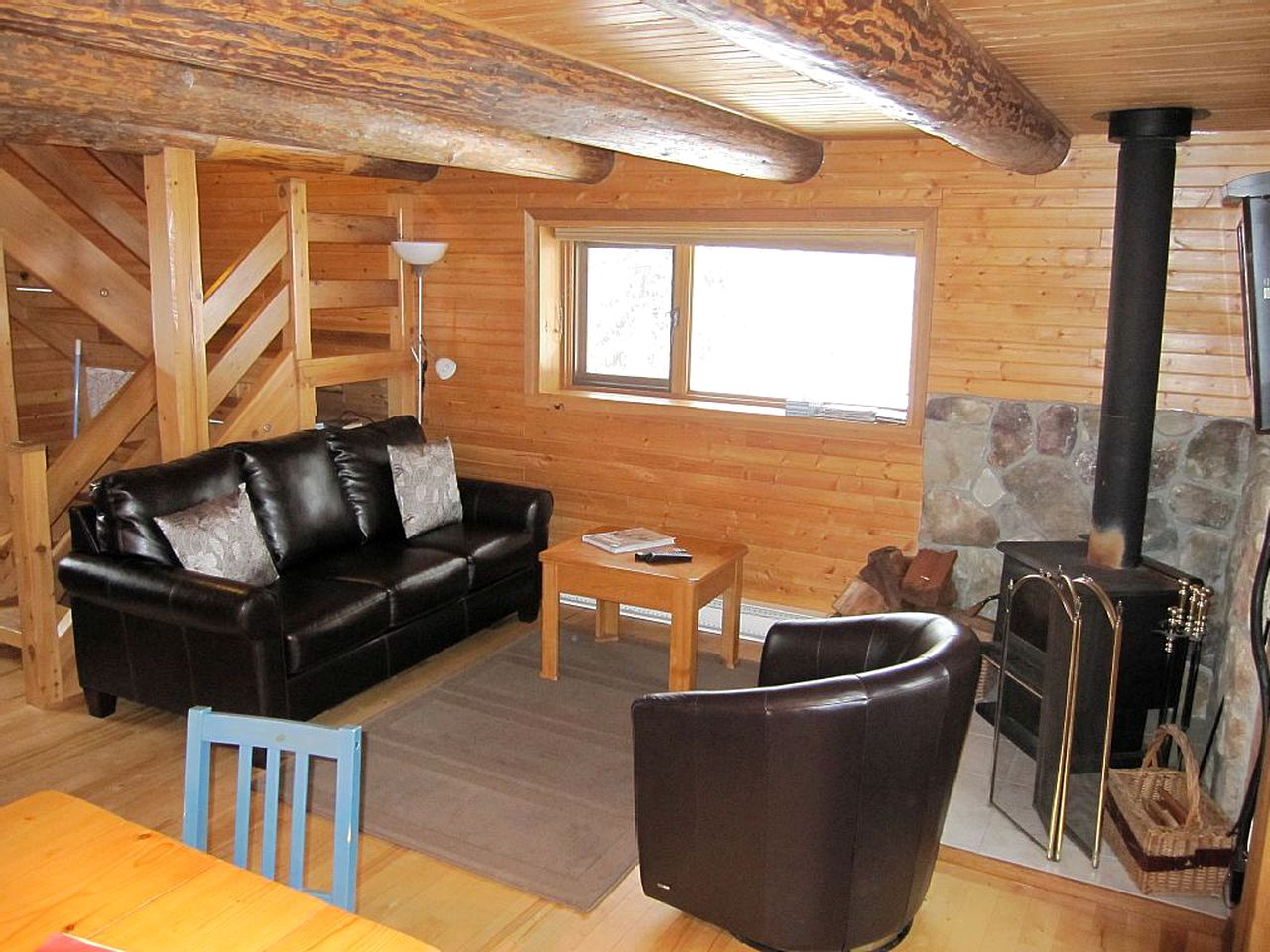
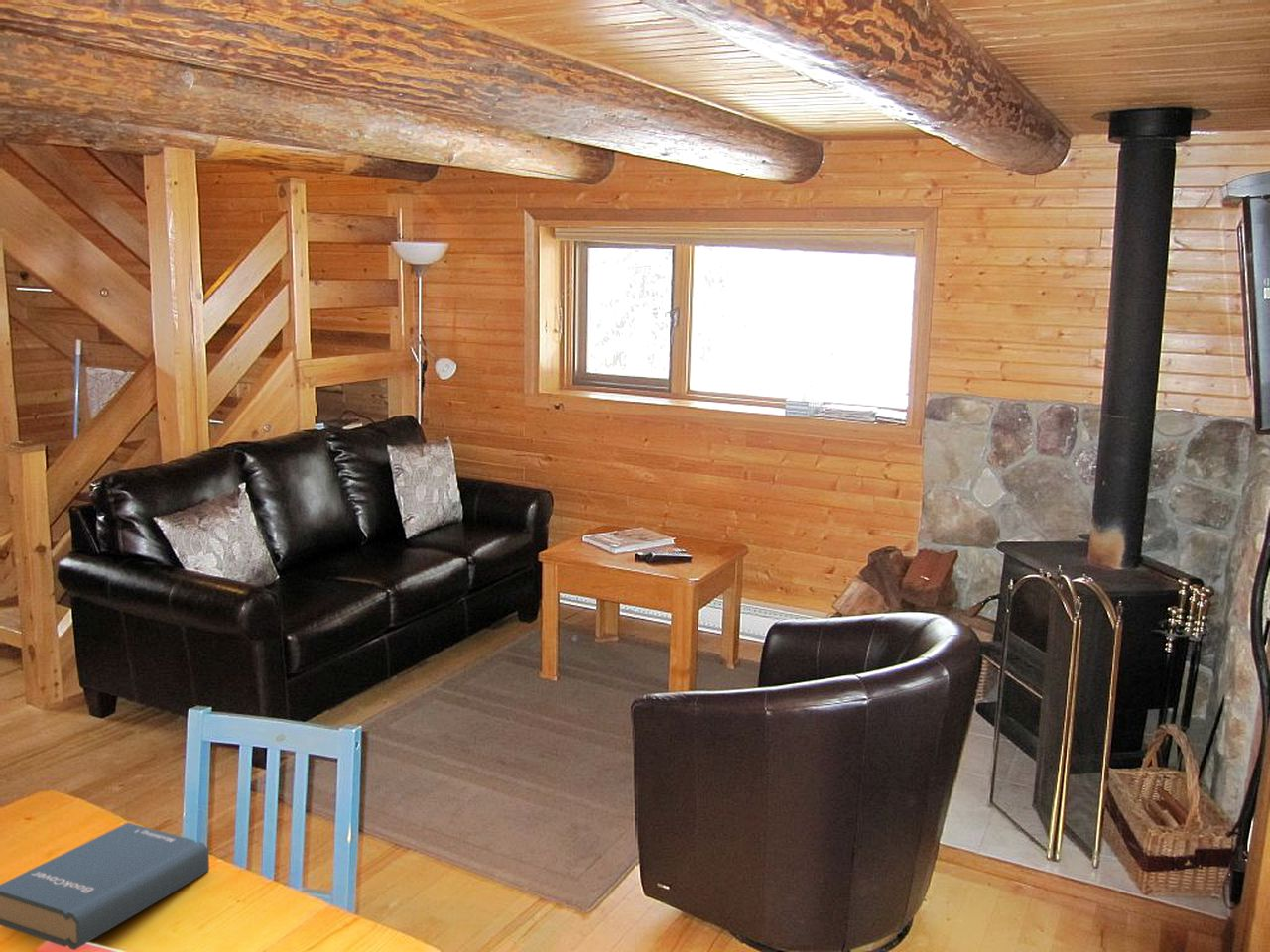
+ hardback book [0,822,210,951]
